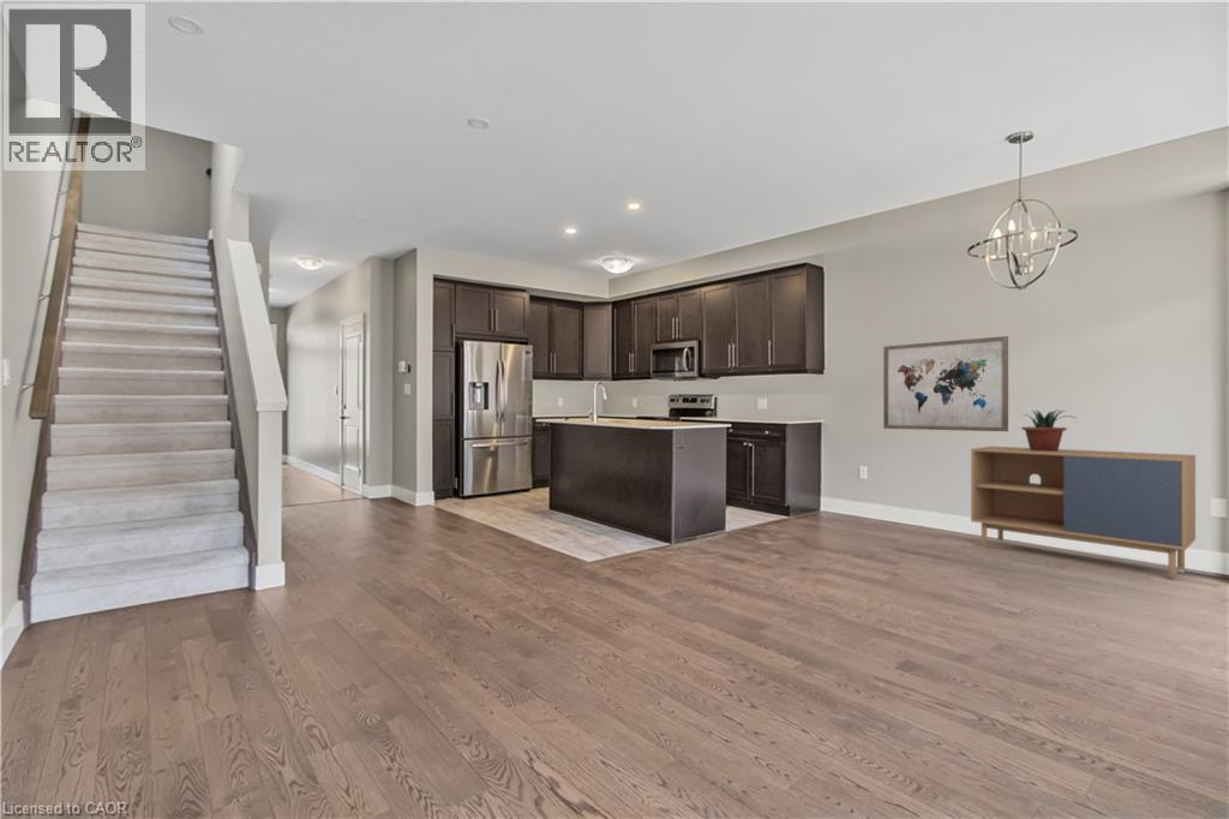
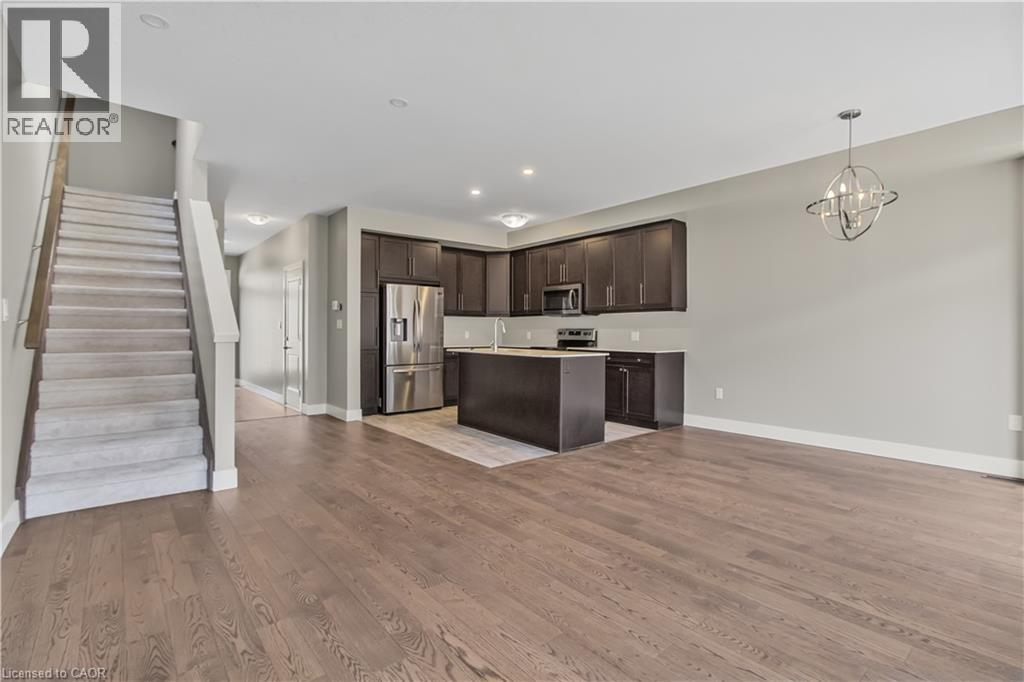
- potted plant [1020,410,1077,452]
- wall art [882,335,1009,432]
- storage cabinet [970,446,1197,580]
